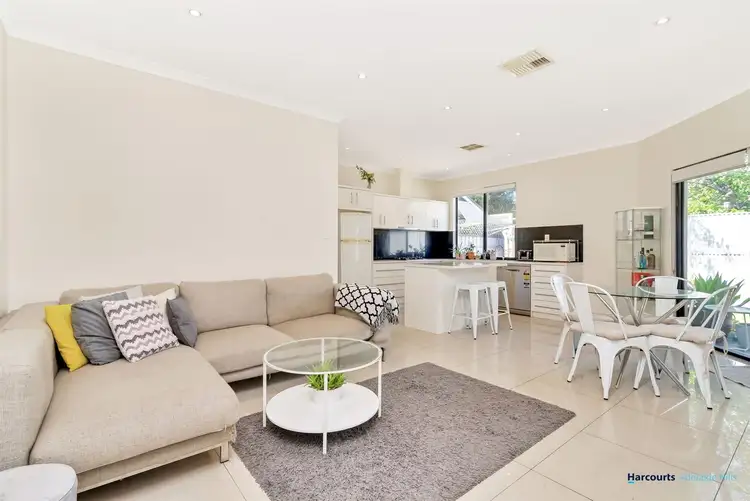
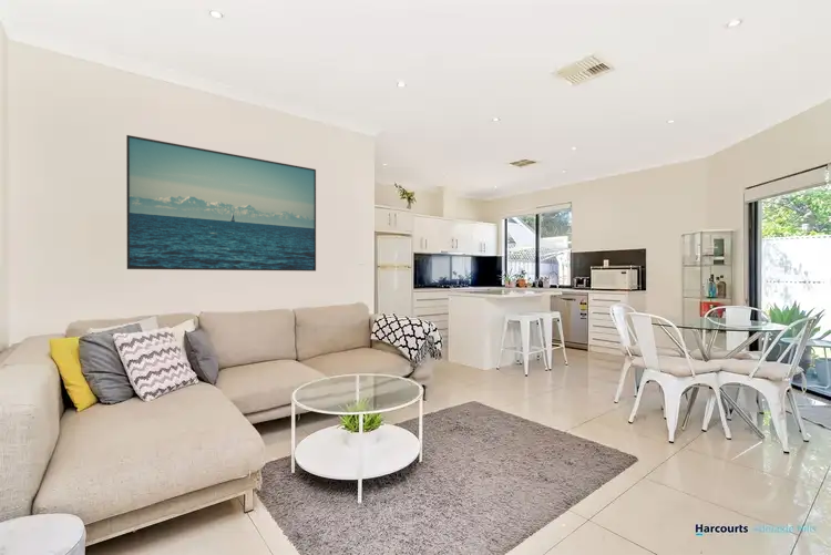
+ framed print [125,134,317,273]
